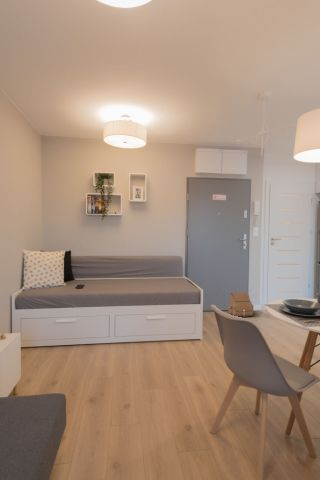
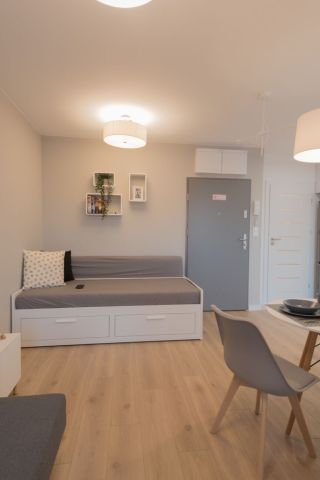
- satchel [227,292,255,318]
